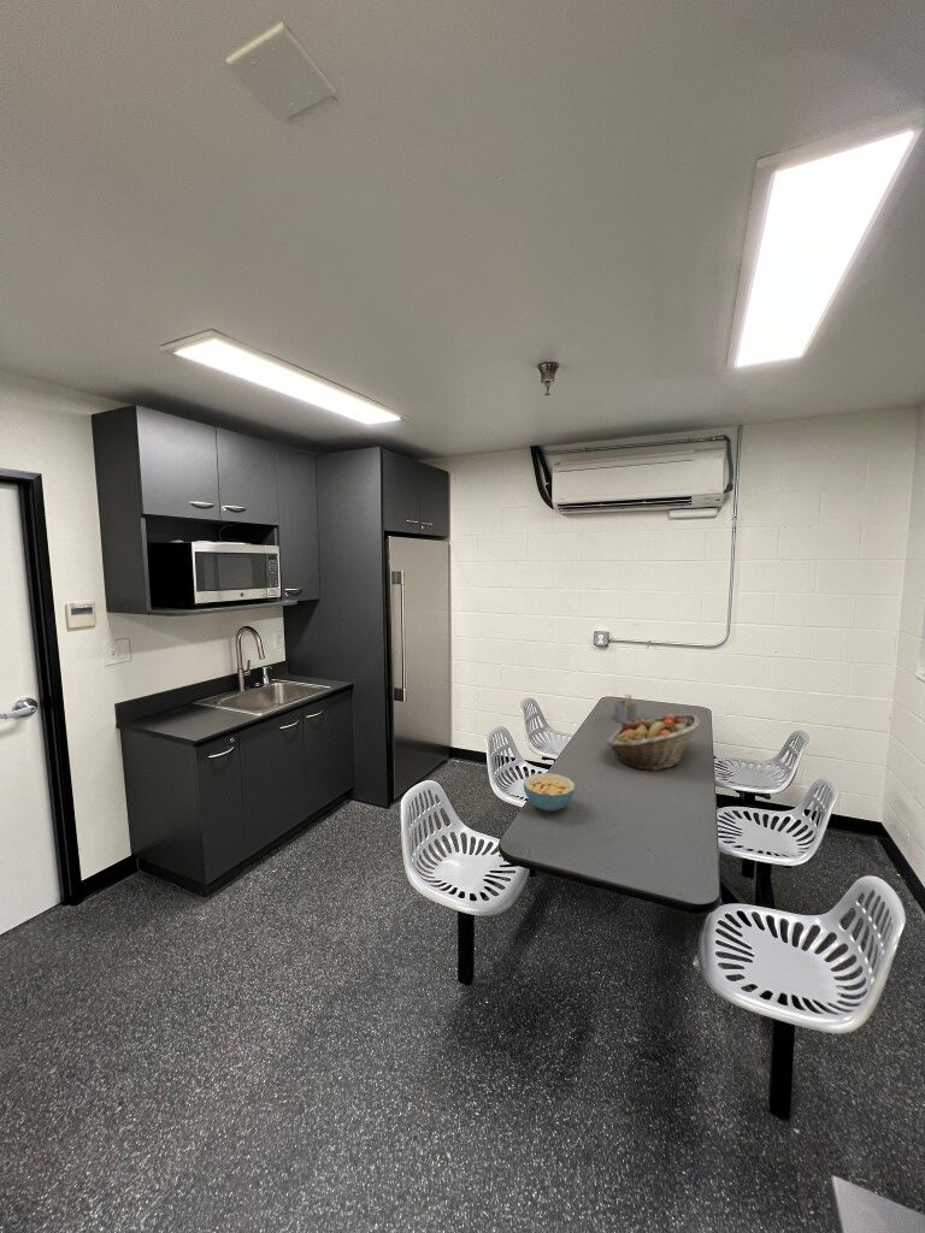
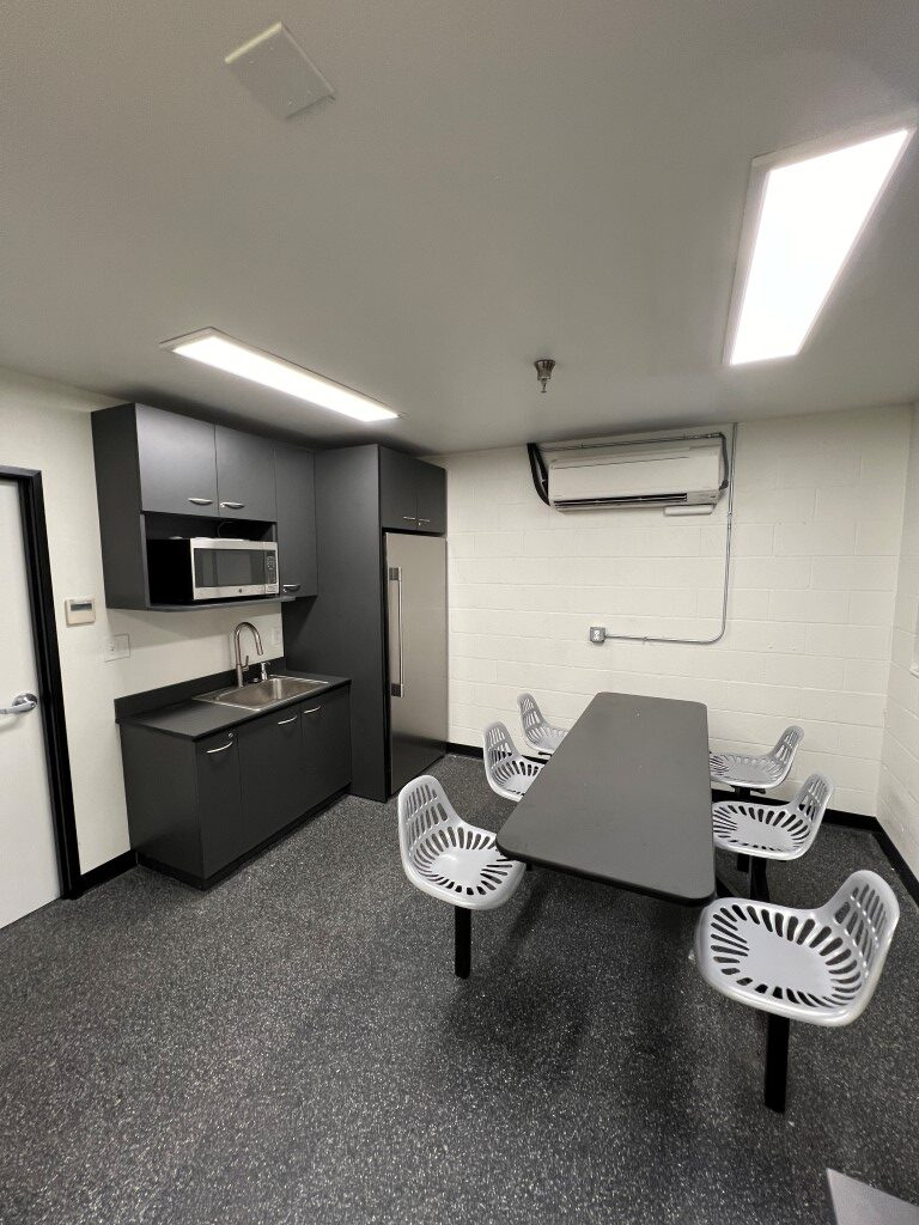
- fruit basket [606,713,701,771]
- napkin holder [613,692,638,724]
- cereal bowl [523,772,576,813]
